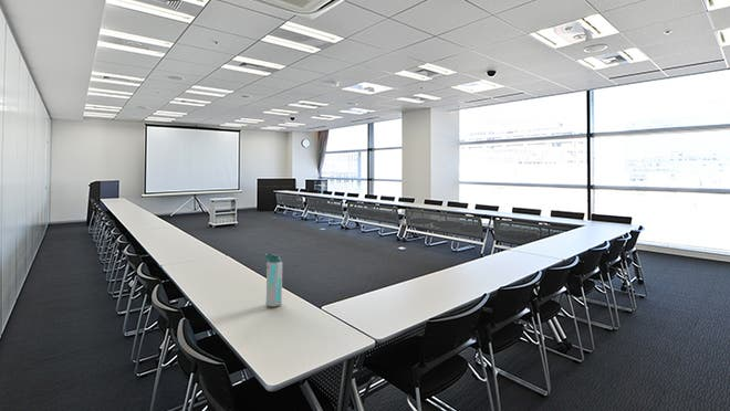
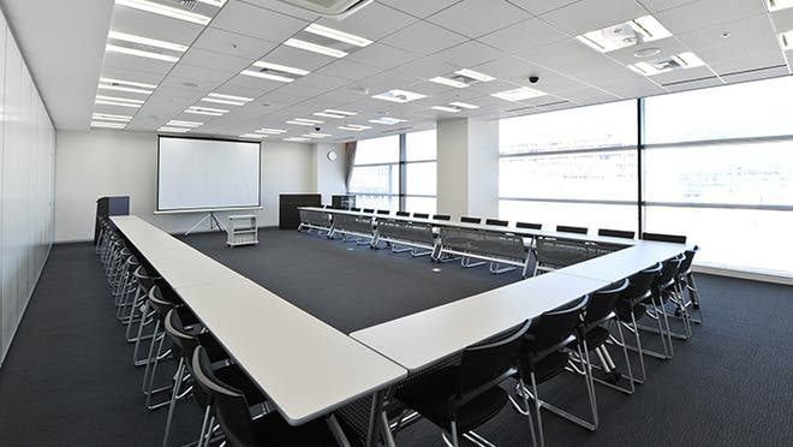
- water bottle [263,252,283,308]
